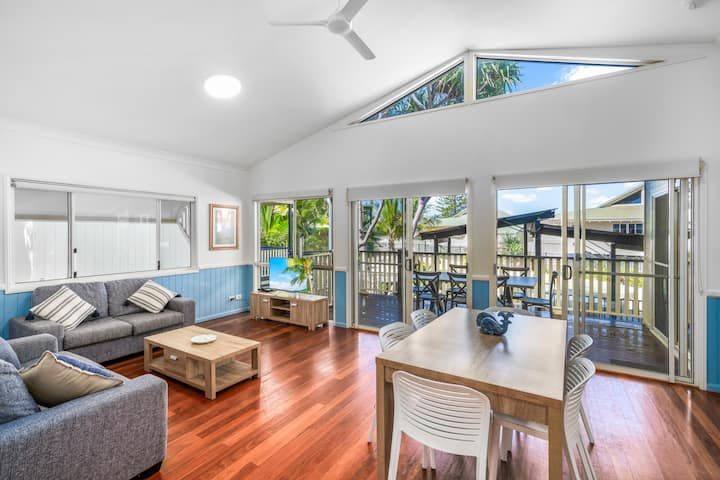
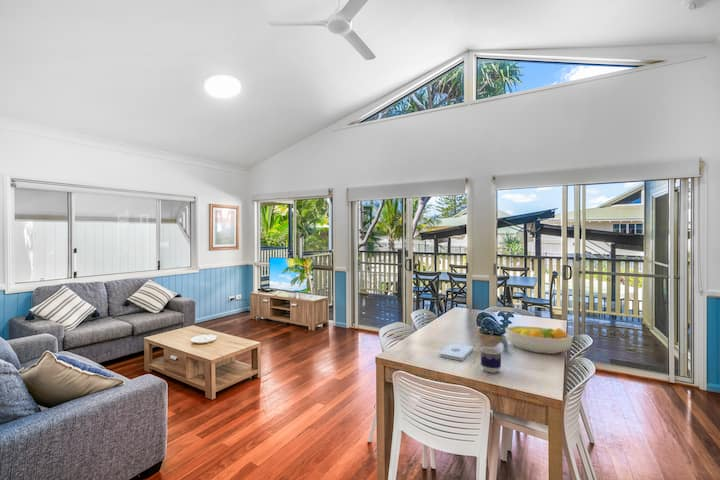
+ fruit bowl [504,325,574,355]
+ cup [479,346,503,374]
+ notepad [438,342,474,362]
